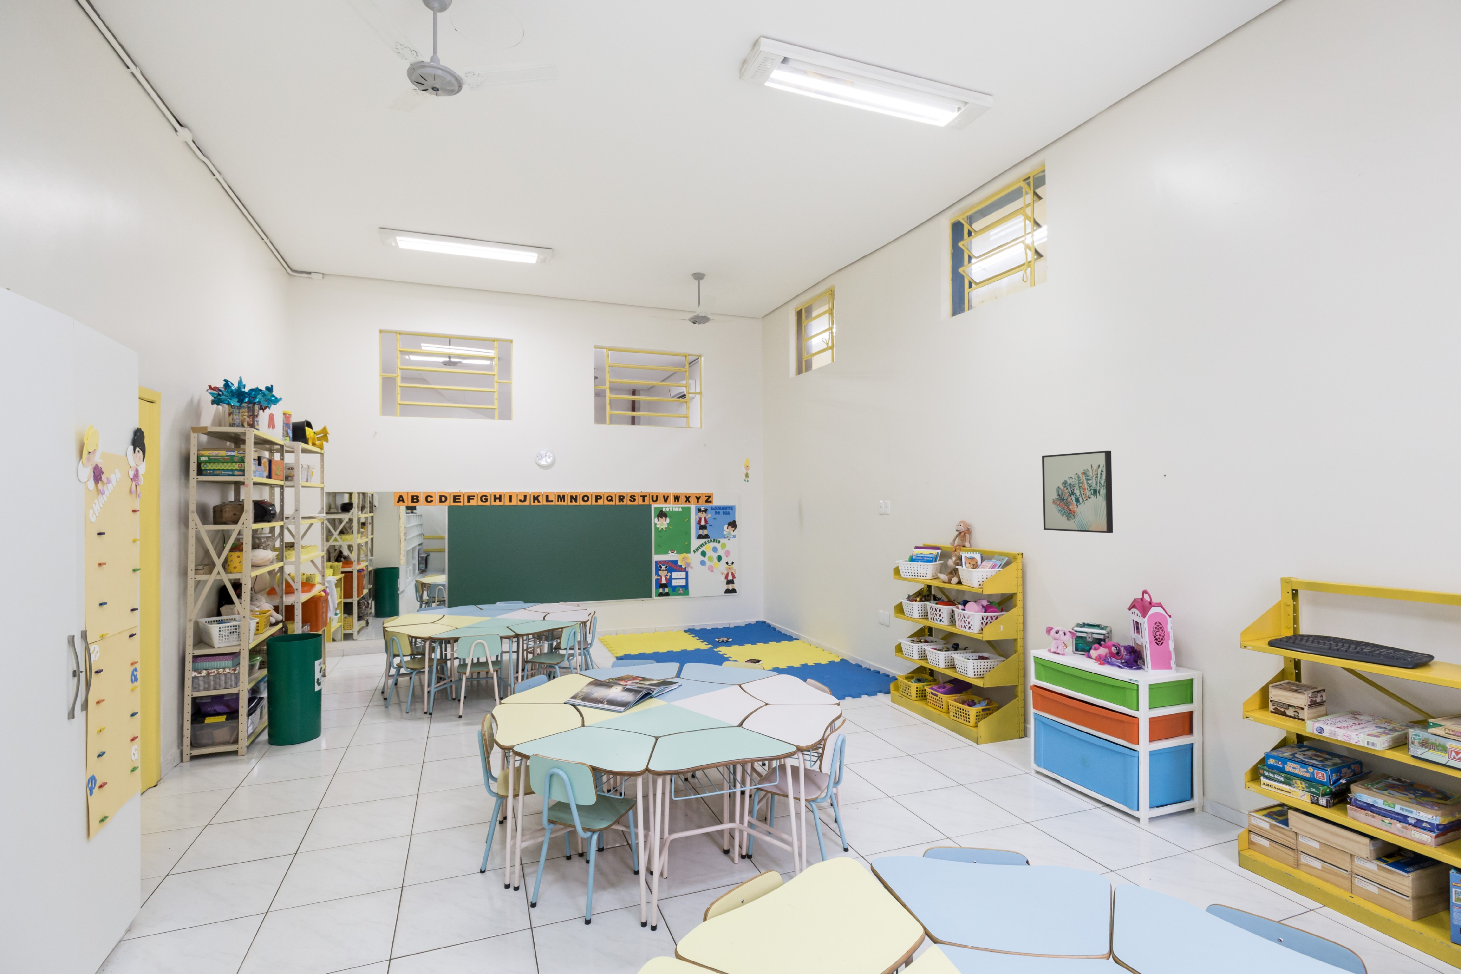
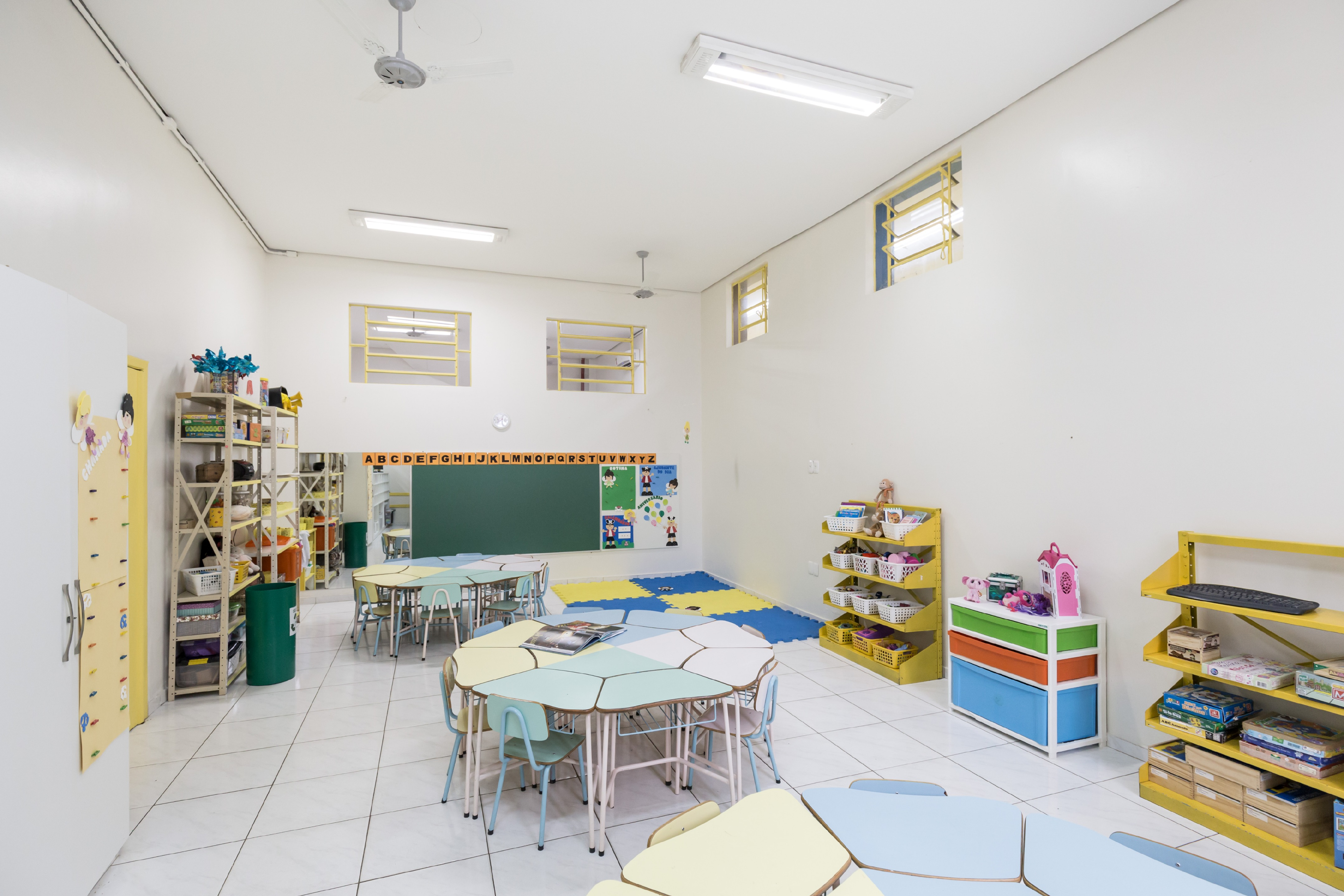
- wall art [1041,450,1113,534]
